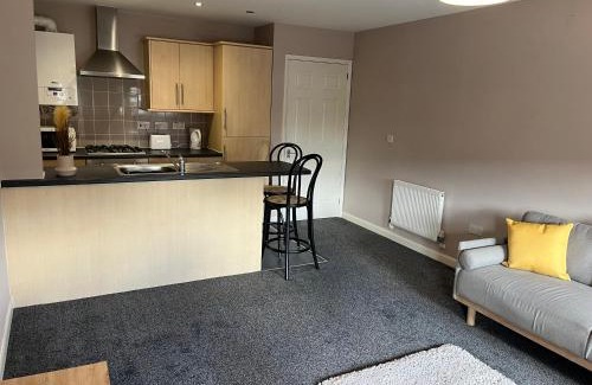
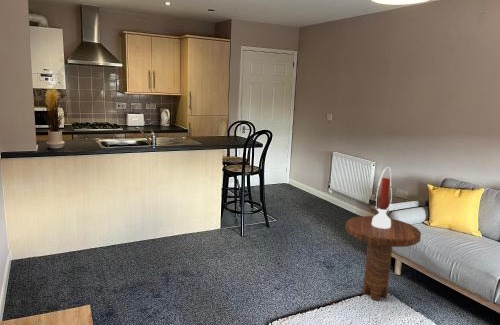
+ side table [345,215,422,301]
+ table lamp [372,166,393,228]
